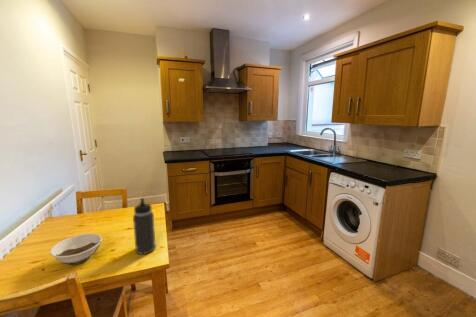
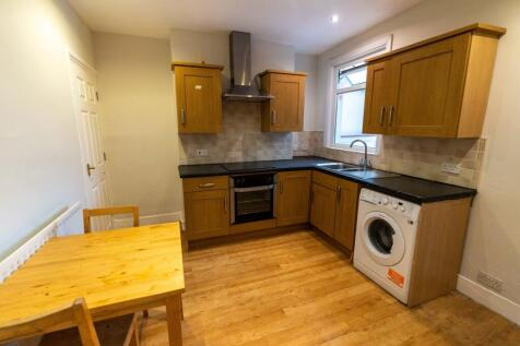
- thermos bottle [132,197,157,256]
- bowl [49,232,103,266]
